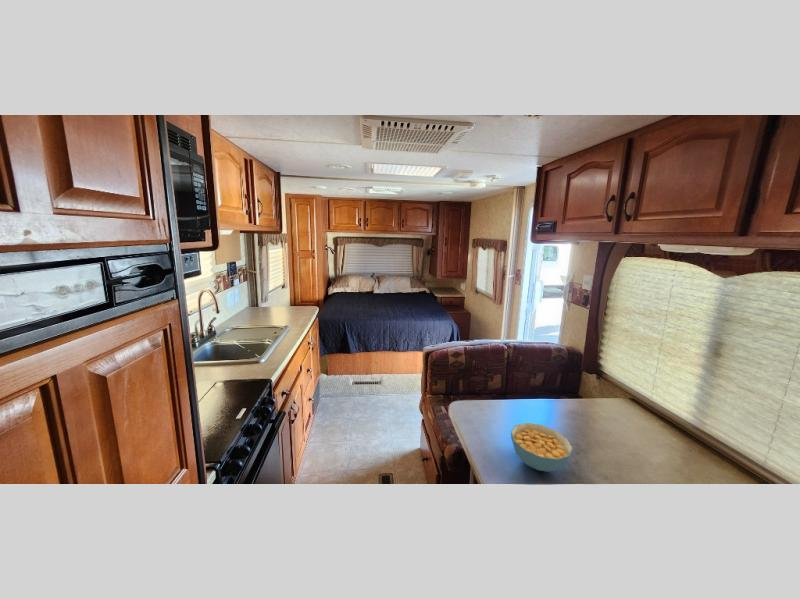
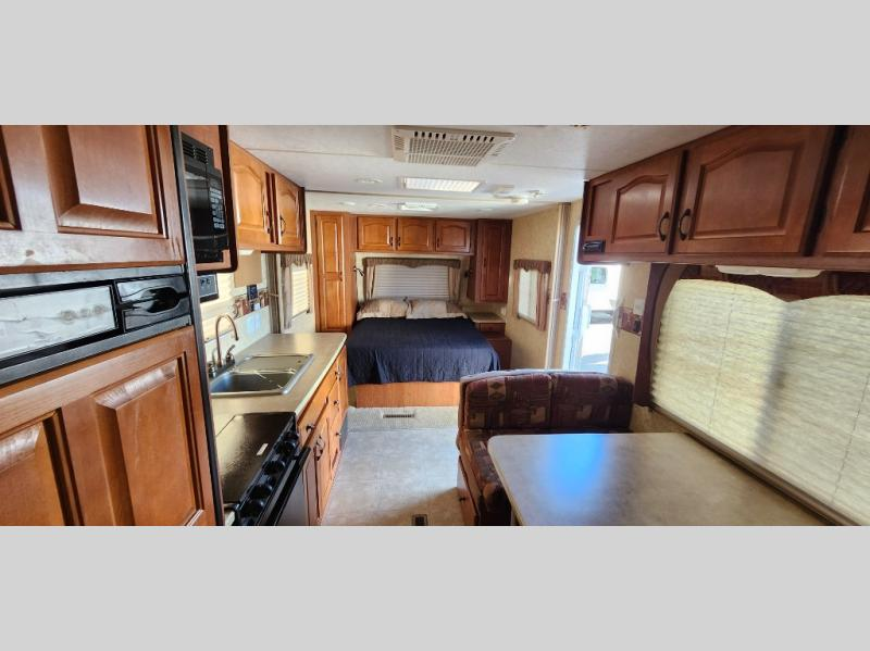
- cereal bowl [510,422,574,473]
